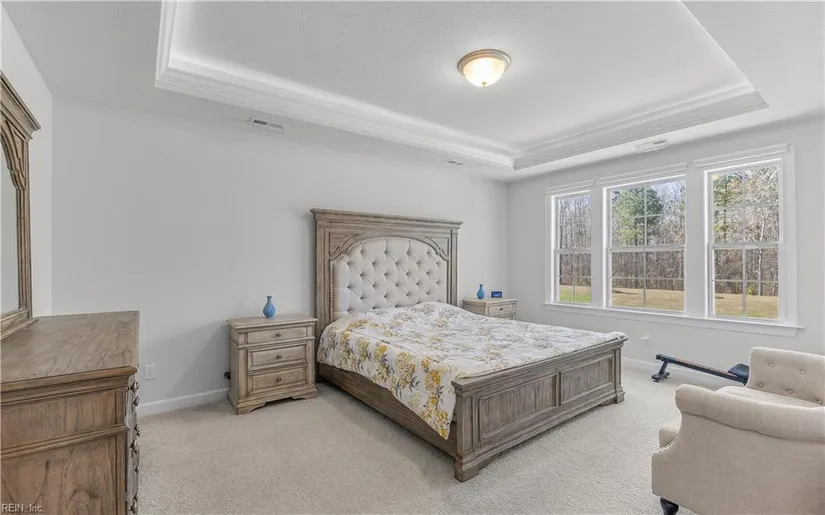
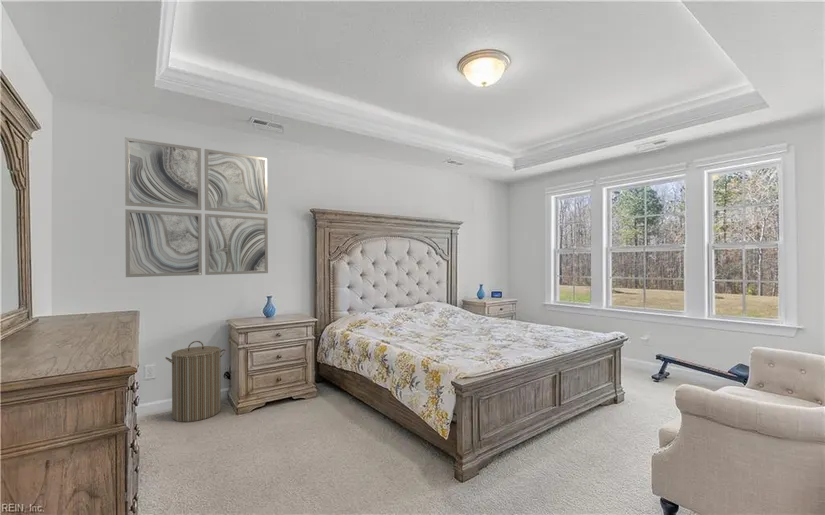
+ laundry hamper [164,340,227,423]
+ wall art [124,136,269,278]
